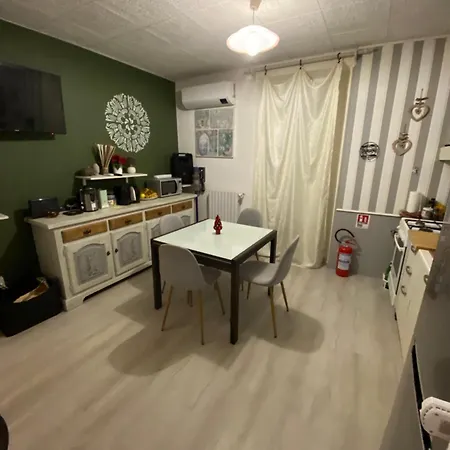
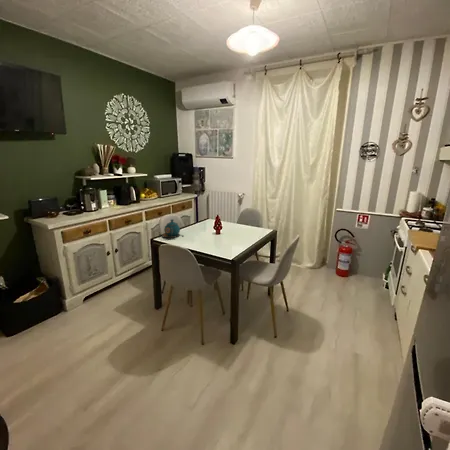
+ teapot [158,218,185,240]
